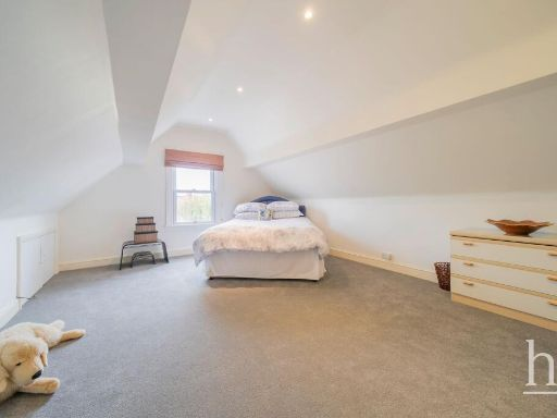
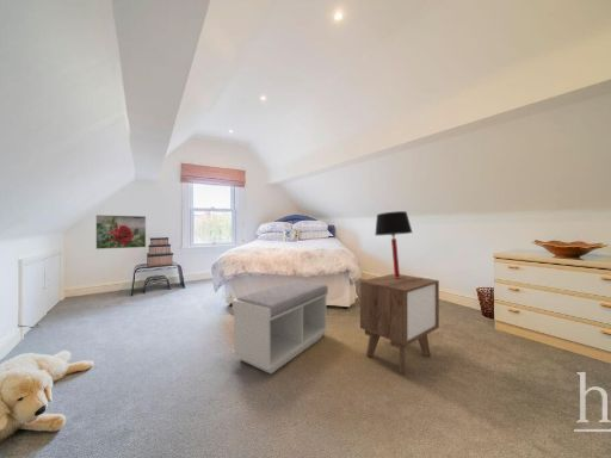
+ table lamp [374,210,413,278]
+ nightstand [359,273,440,375]
+ bench [232,279,329,375]
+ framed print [94,213,147,250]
